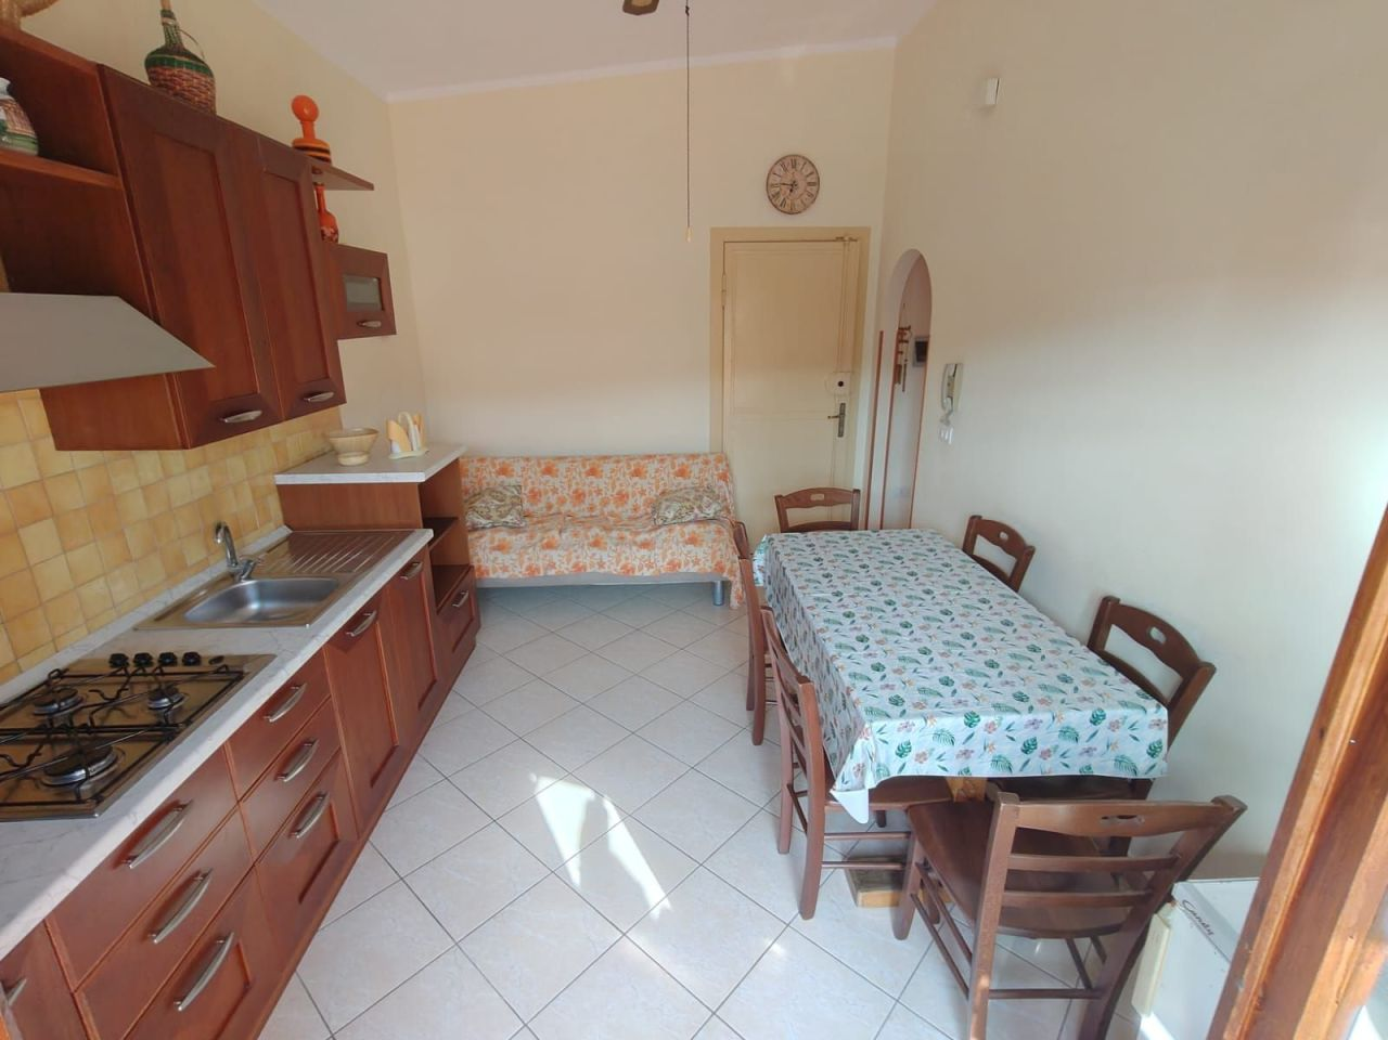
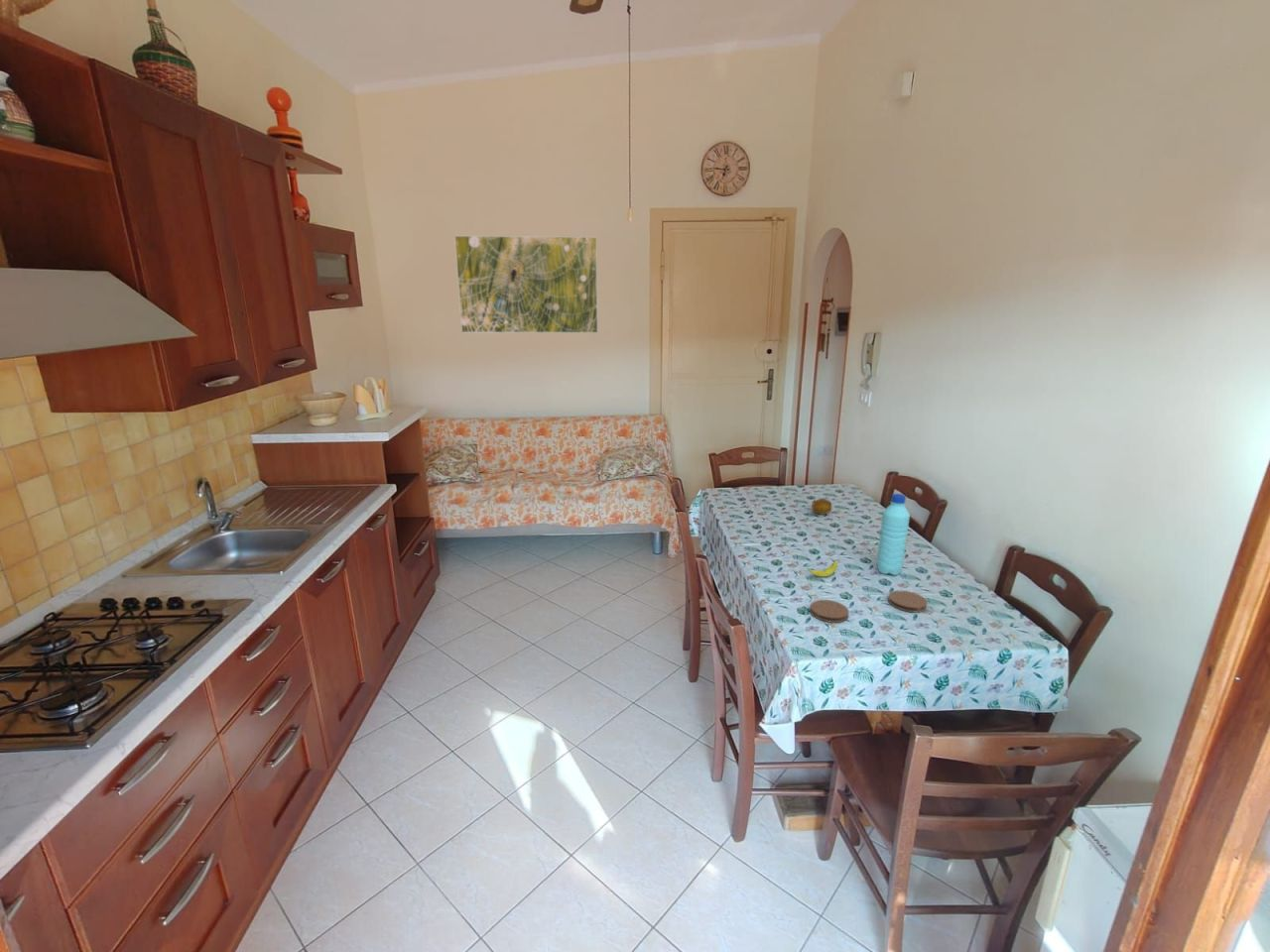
+ banana [807,560,838,578]
+ fruit [811,498,832,516]
+ coaster [809,599,850,624]
+ water bottle [875,493,911,576]
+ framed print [453,235,599,334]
+ coaster [887,590,929,613]
